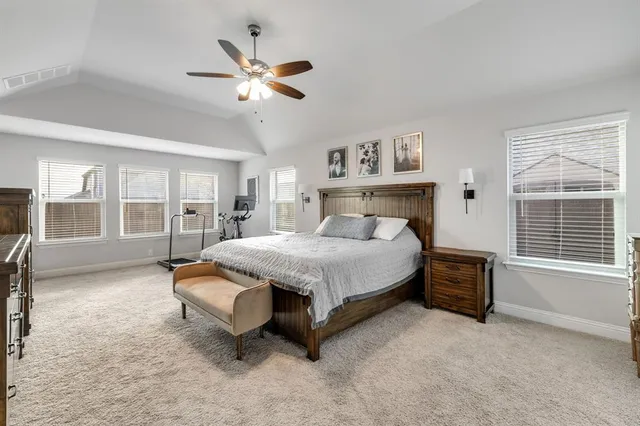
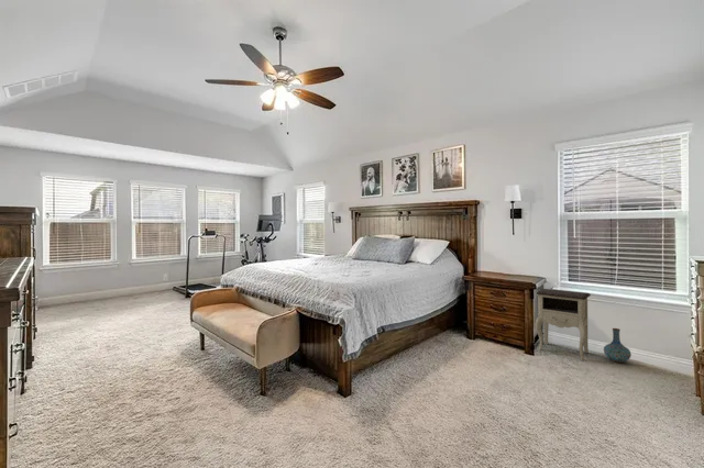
+ vase [603,327,632,364]
+ nightstand [535,288,592,361]
